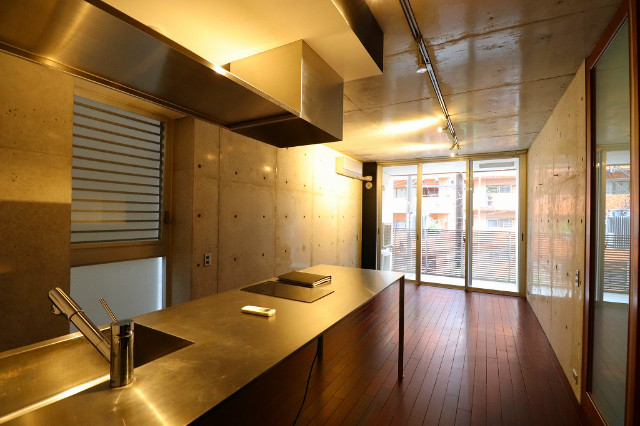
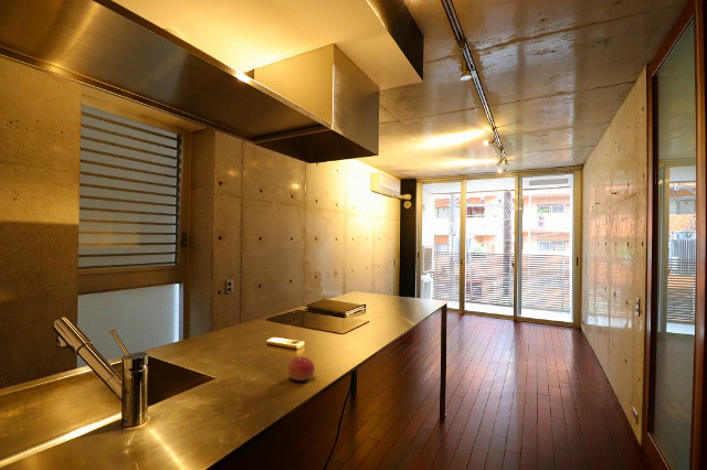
+ apple [286,355,316,382]
